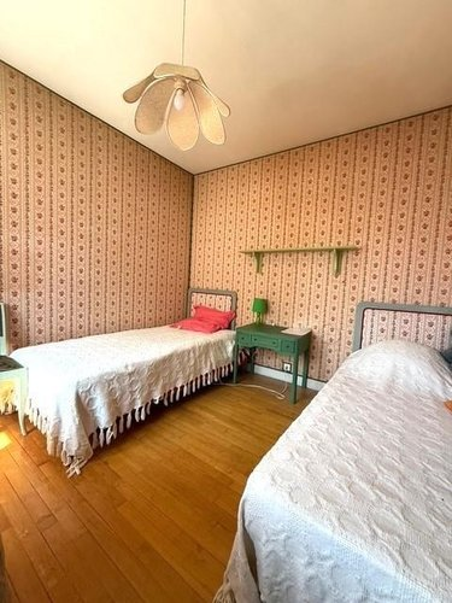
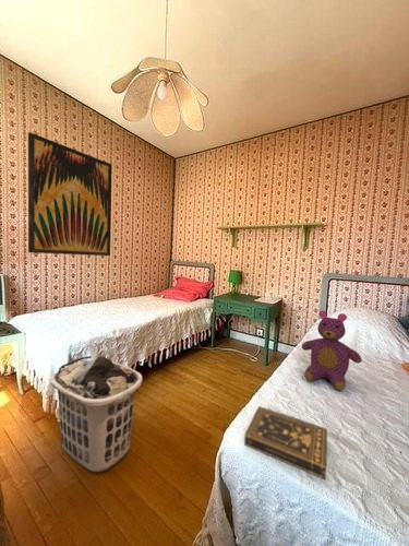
+ wall art [27,131,113,257]
+ clothes hamper [49,355,143,474]
+ teddy bear [301,310,363,392]
+ book [243,405,328,480]
